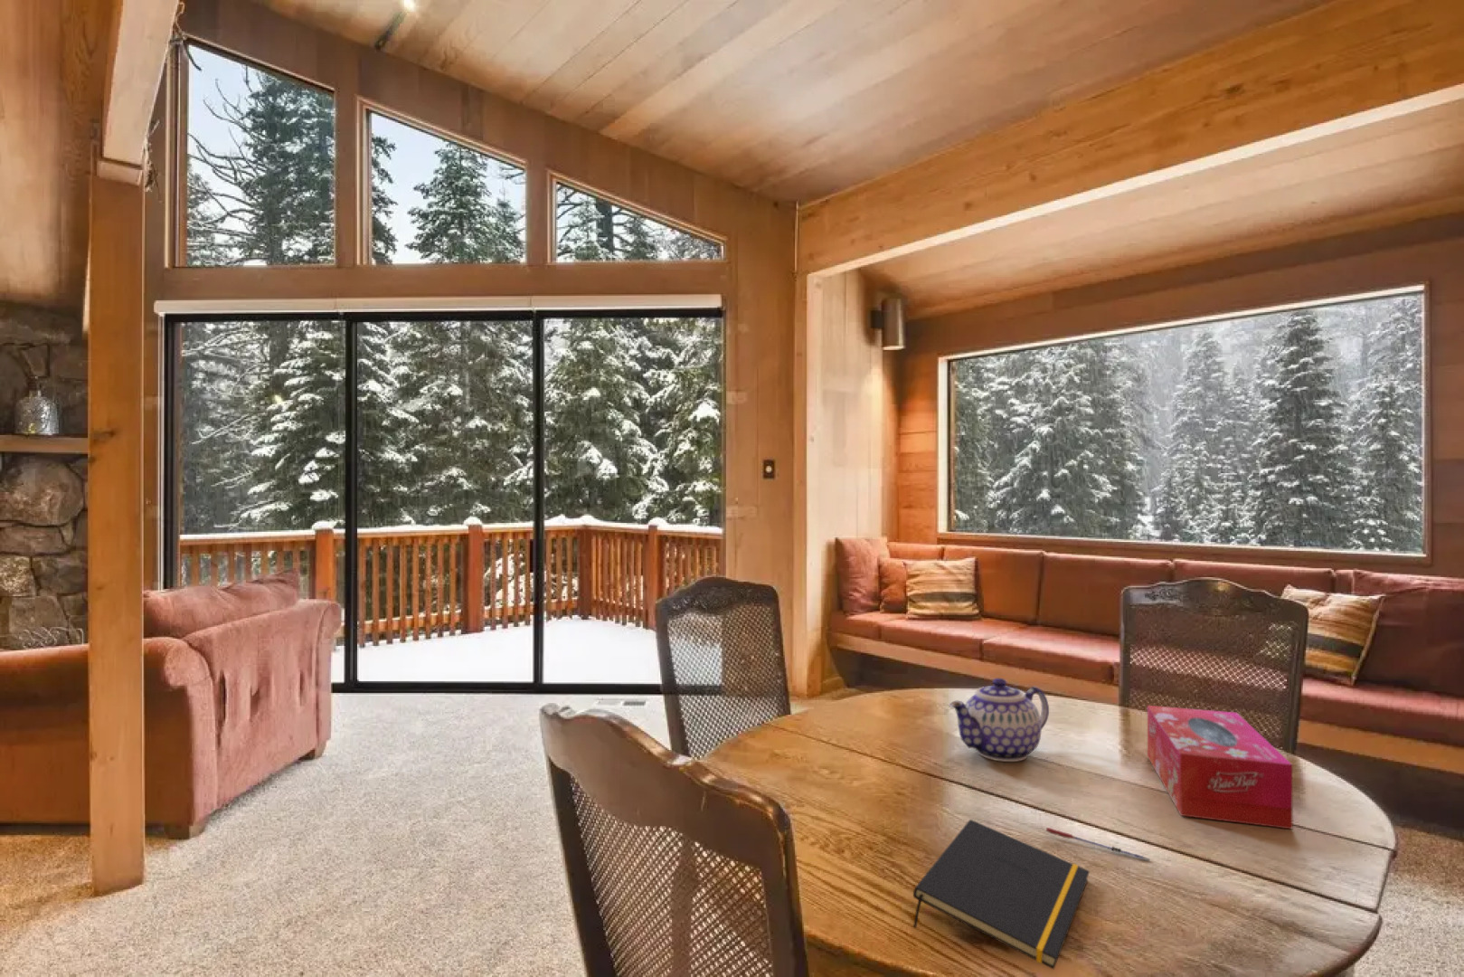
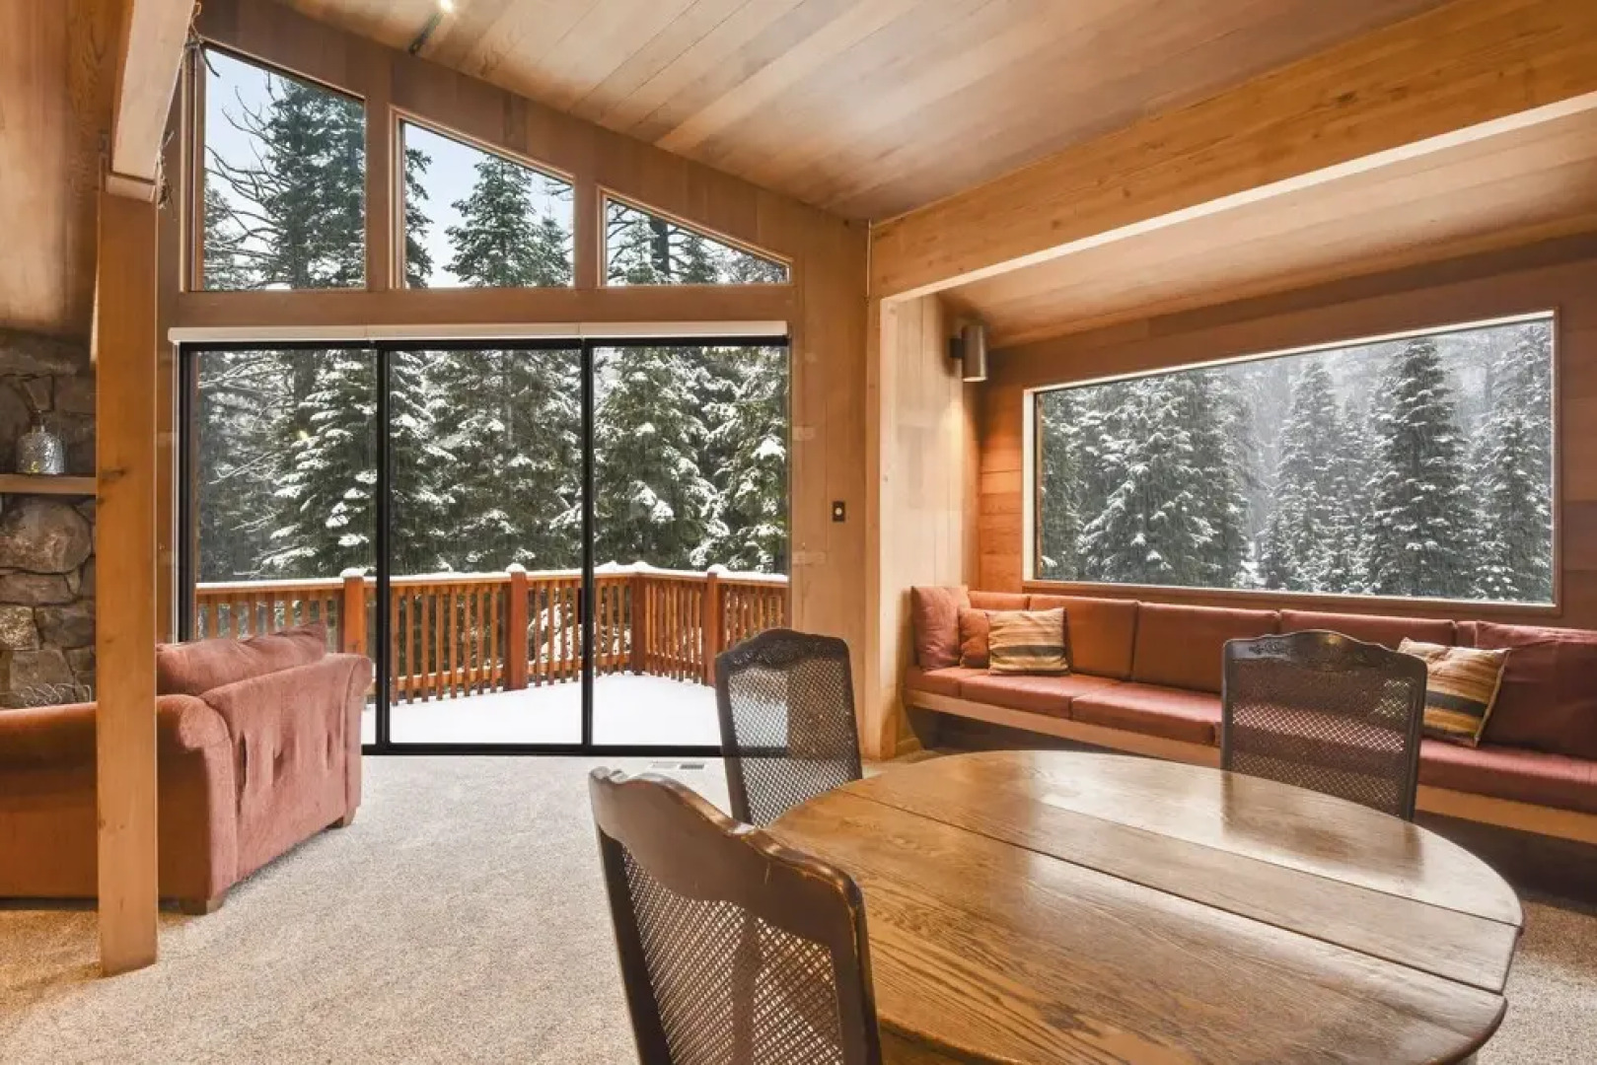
- pen [1045,827,1151,863]
- teapot [948,677,1050,762]
- notepad [912,819,1090,969]
- tissue box [1147,704,1293,830]
